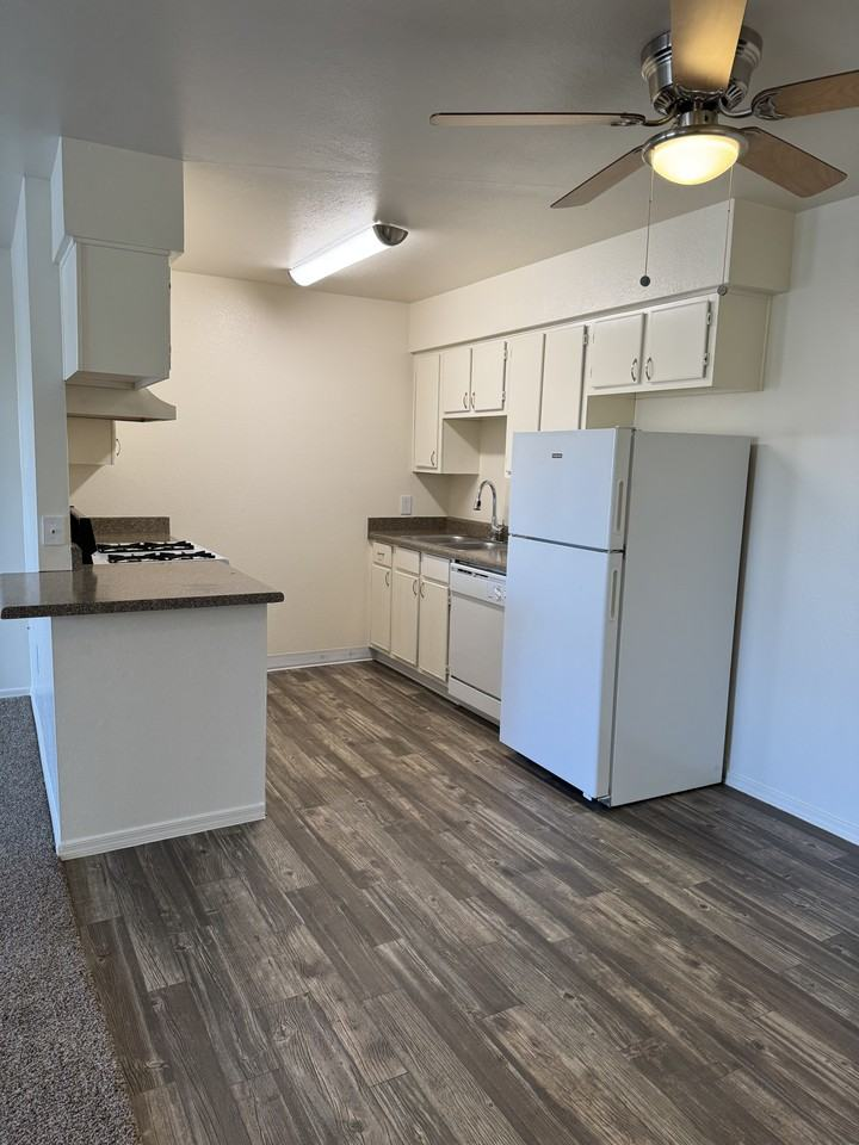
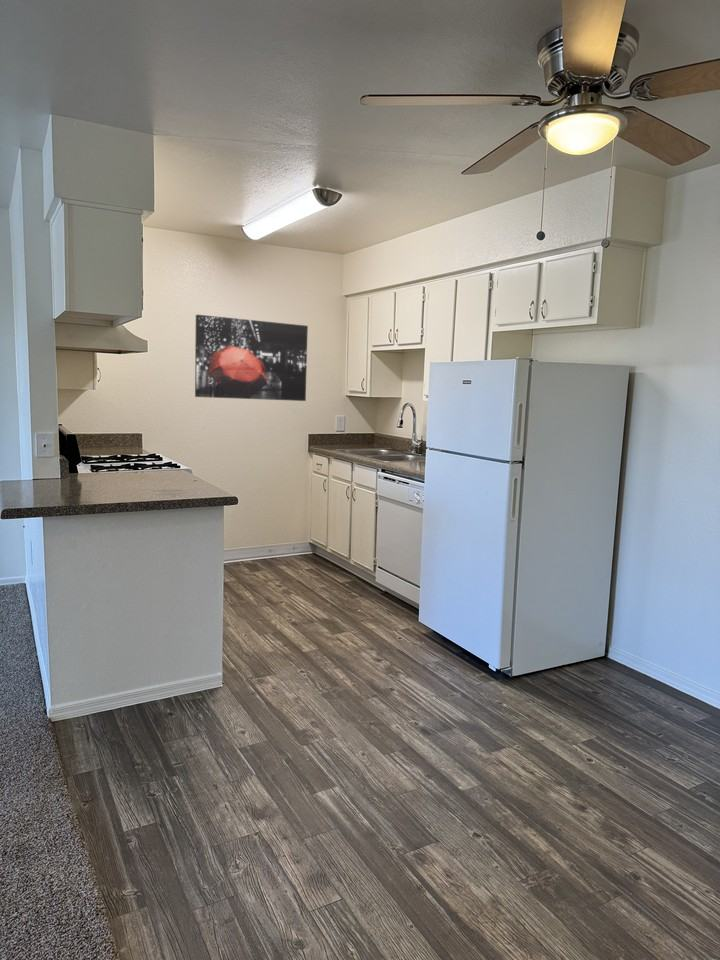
+ wall art [194,314,309,402]
